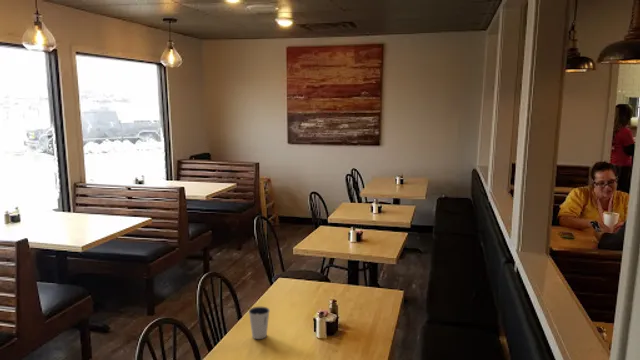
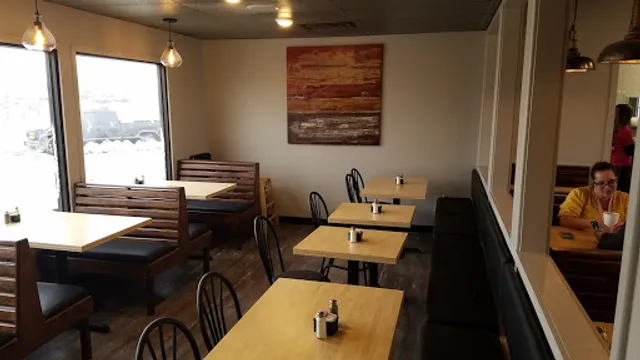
- dixie cup [248,306,271,340]
